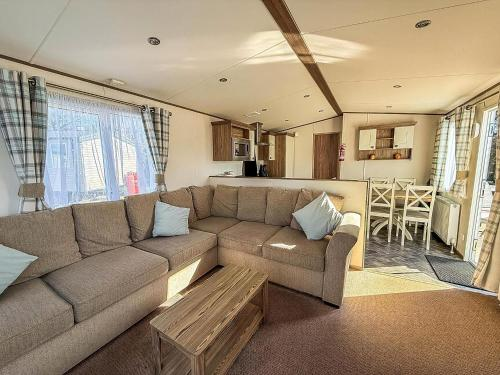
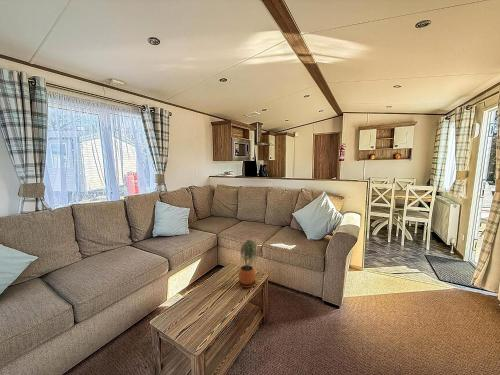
+ potted plant [237,239,258,288]
